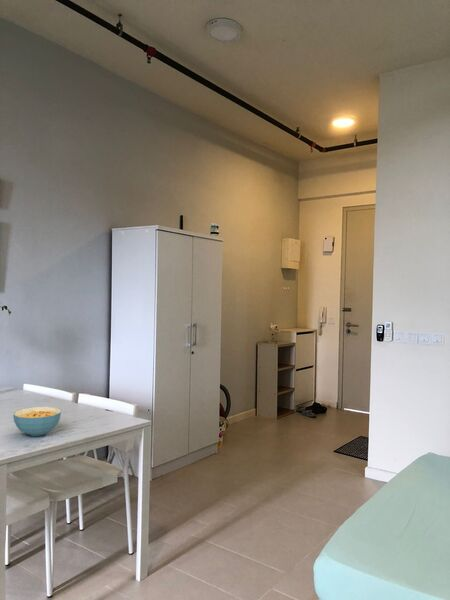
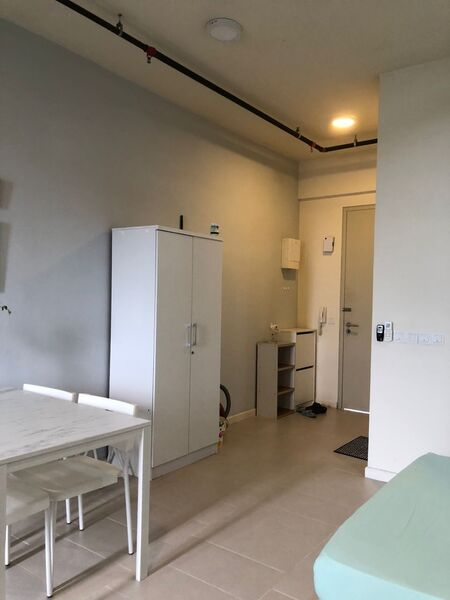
- cereal bowl [12,406,62,437]
